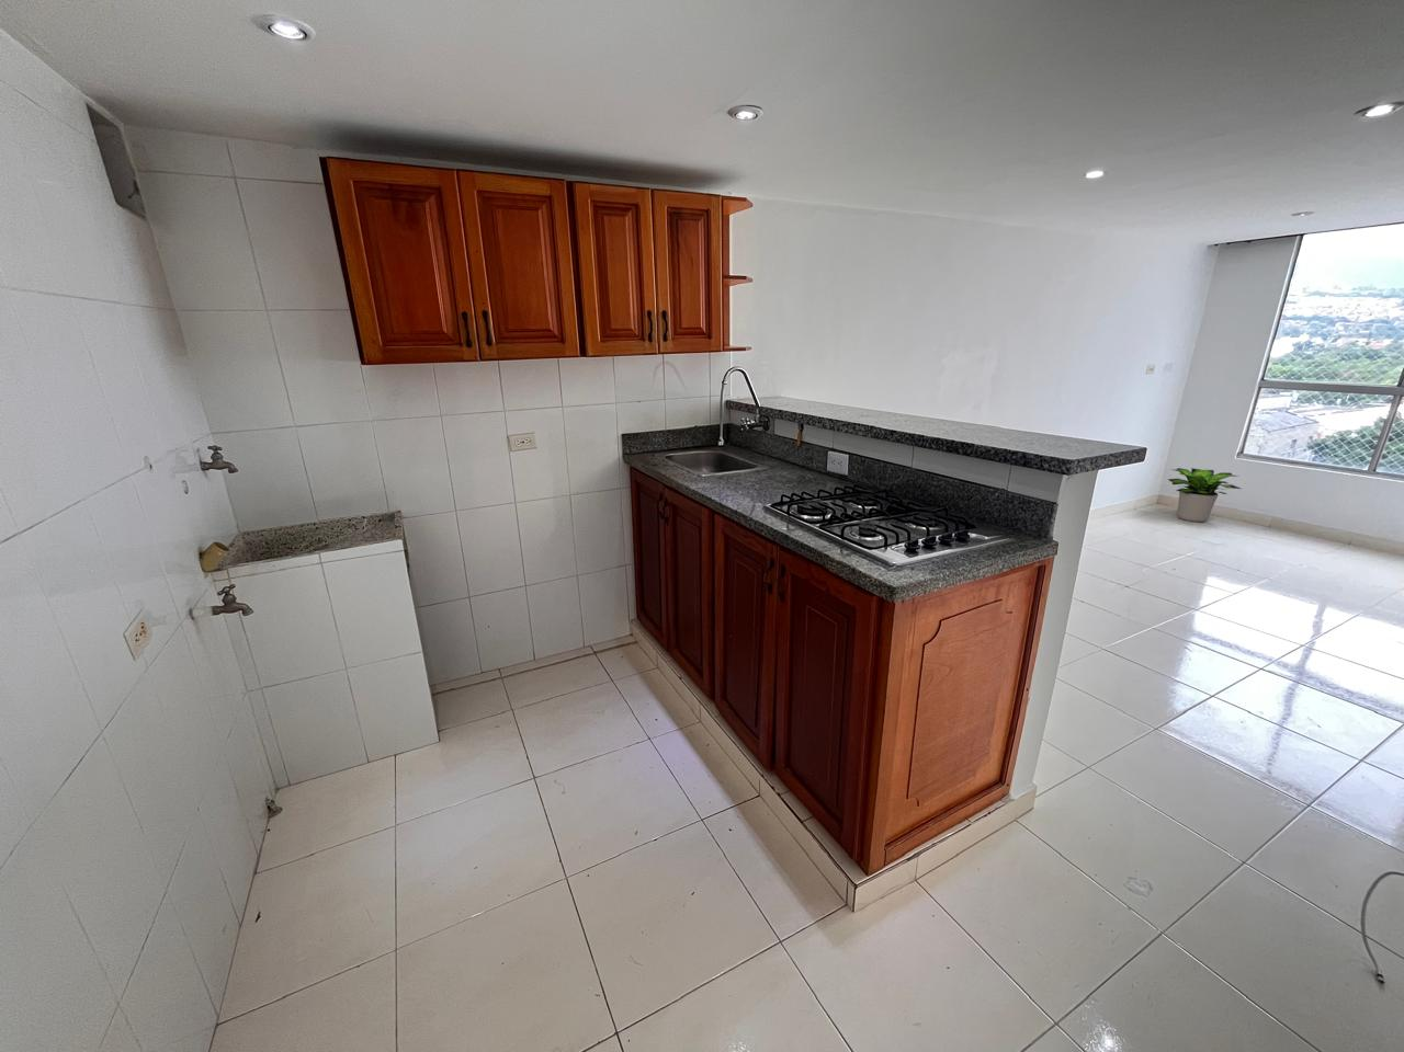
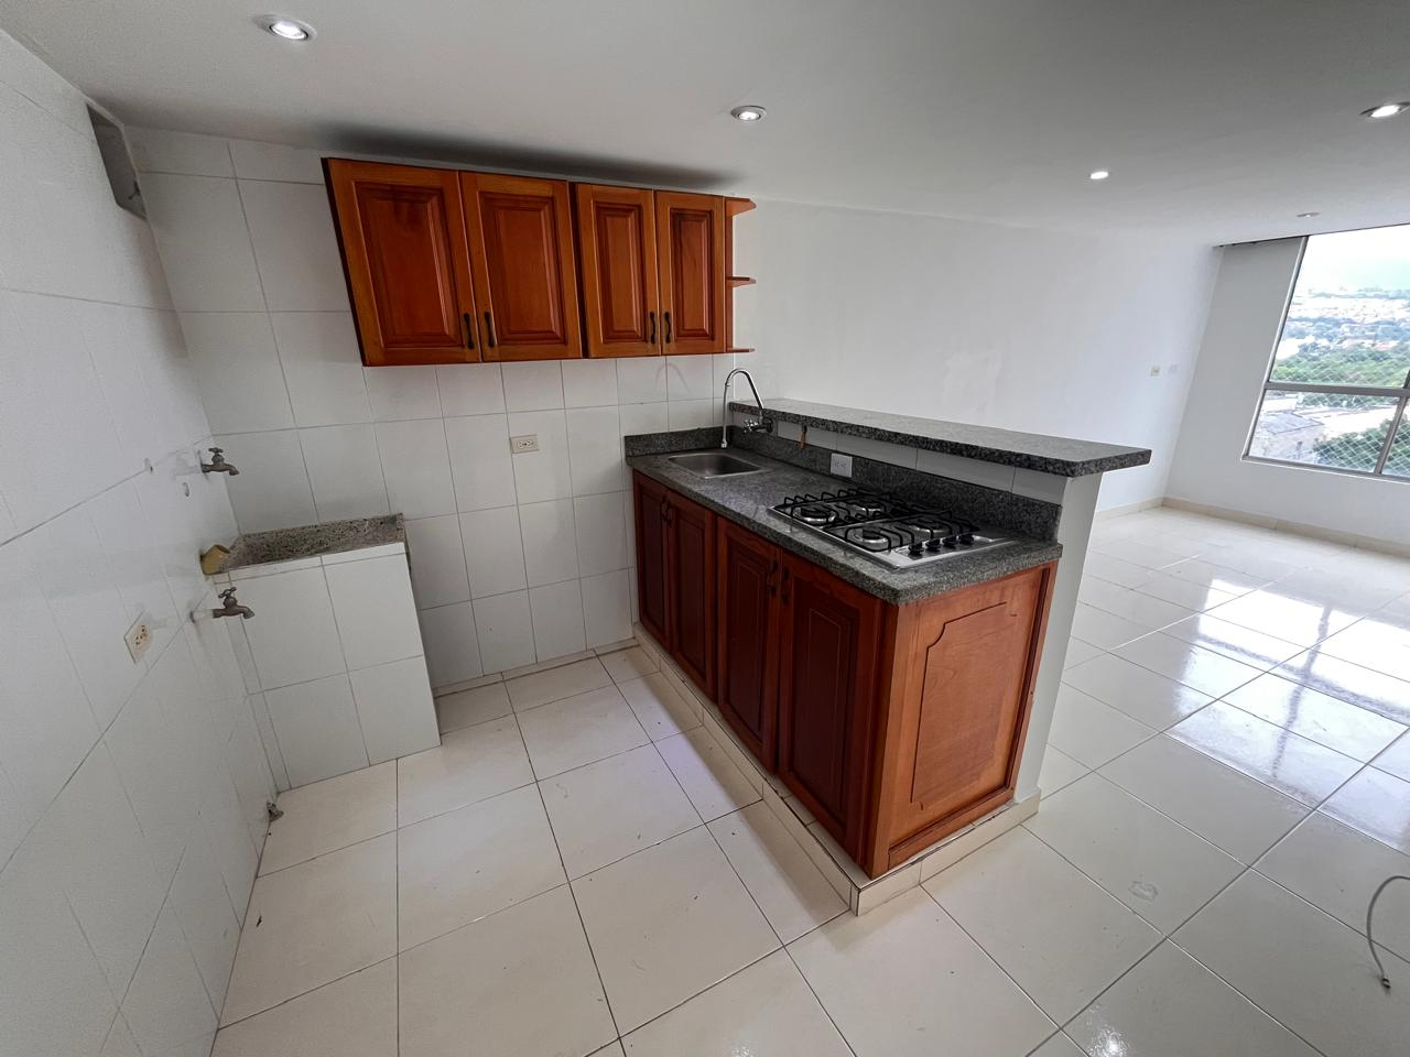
- potted plant [1167,466,1241,523]
